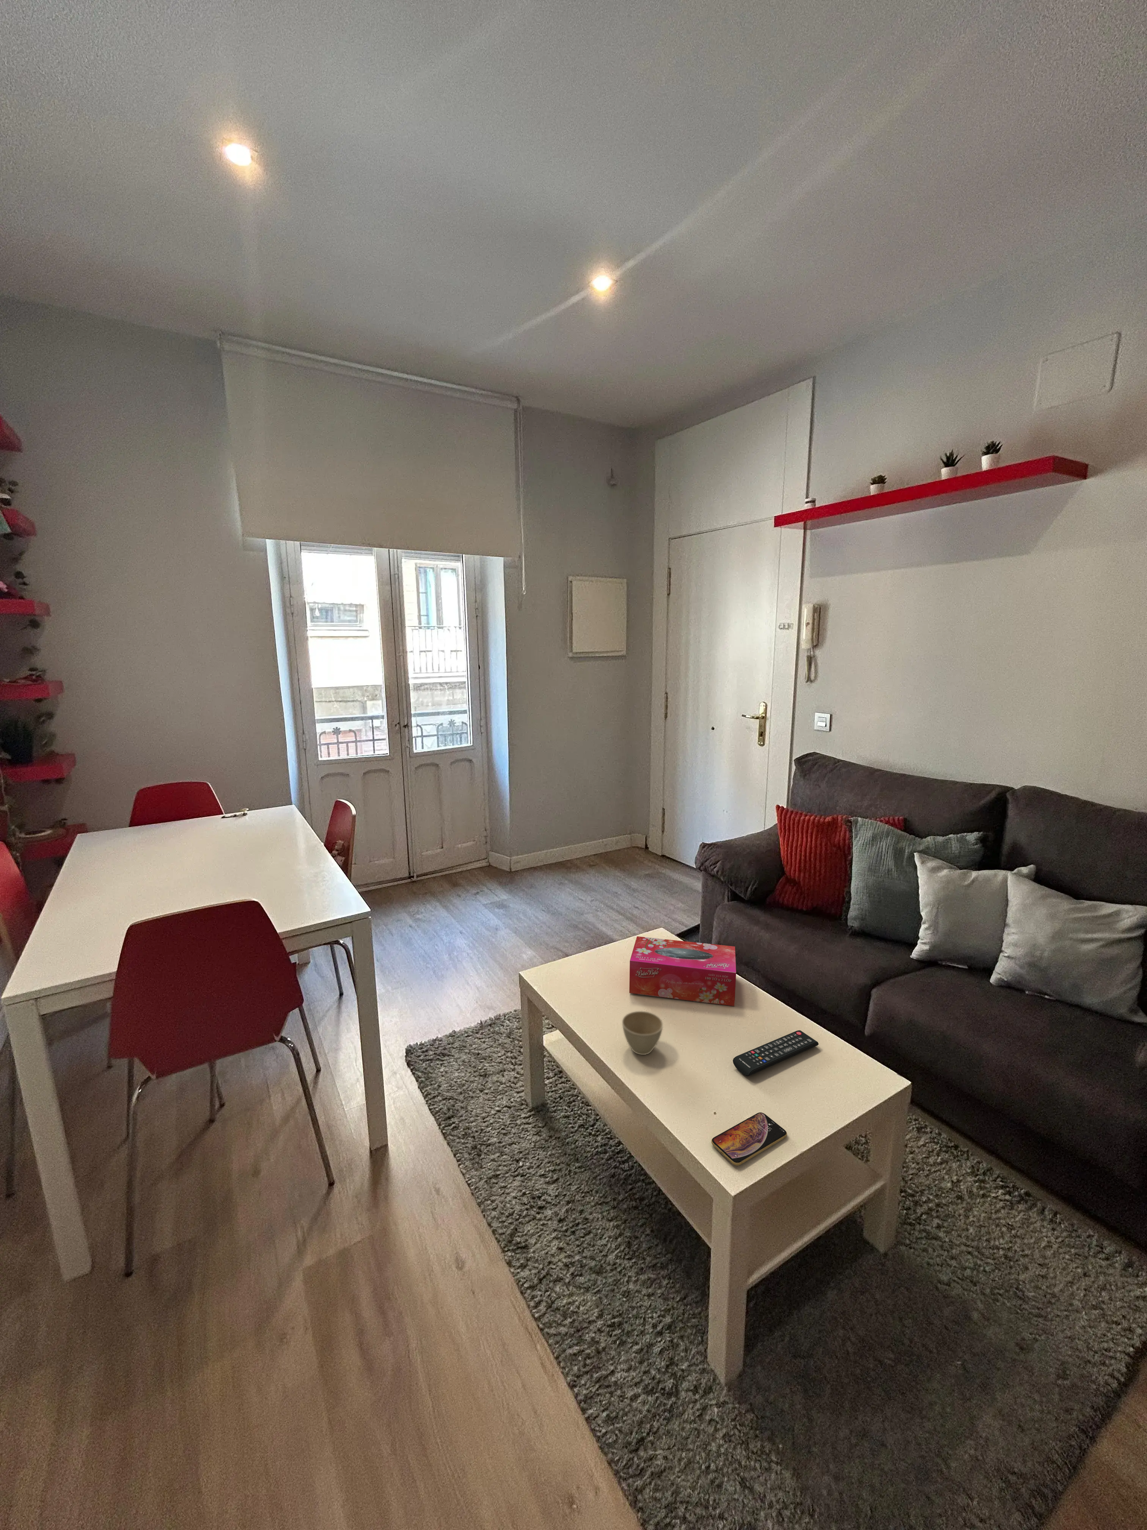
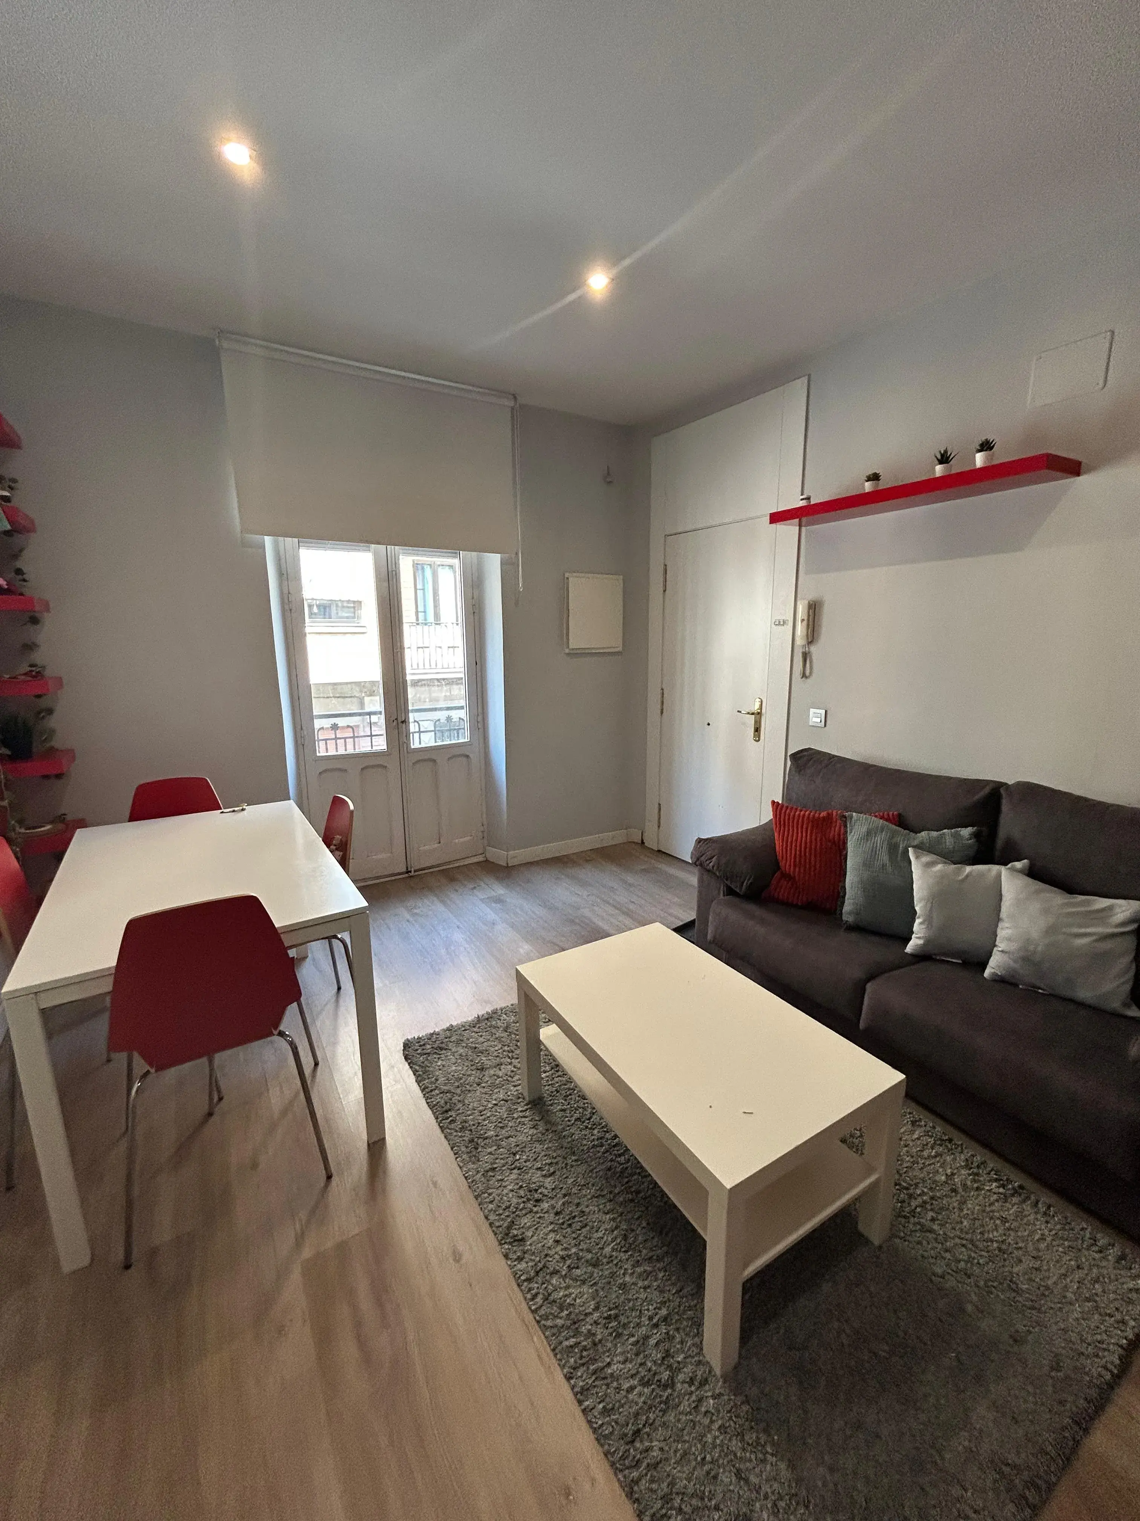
- smartphone [711,1112,788,1166]
- tissue box [629,936,736,1007]
- flower pot [622,1011,664,1055]
- remote control [733,1030,819,1077]
